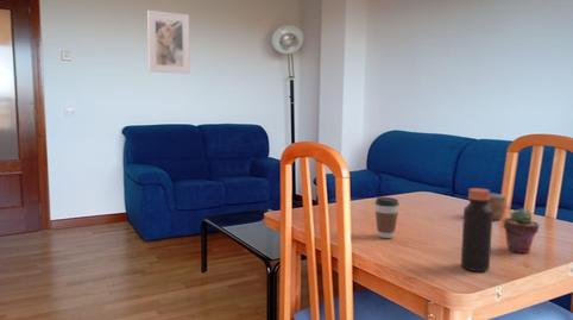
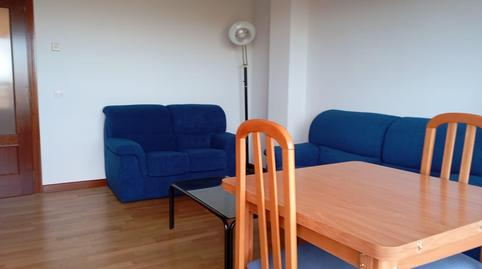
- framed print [146,10,191,75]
- bottle [460,187,493,272]
- coffee cup [373,196,401,239]
- potted succulent [502,208,540,255]
- mug [487,192,508,221]
